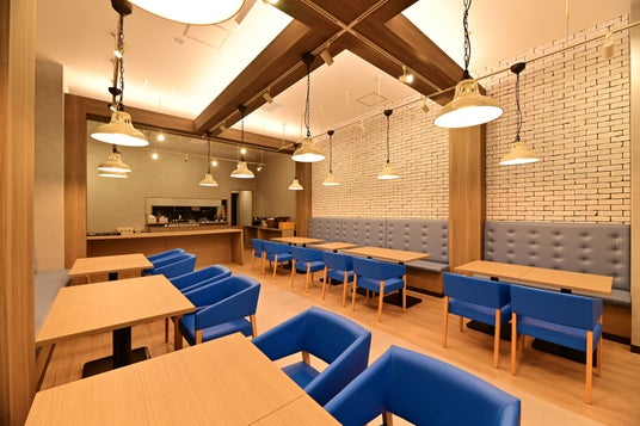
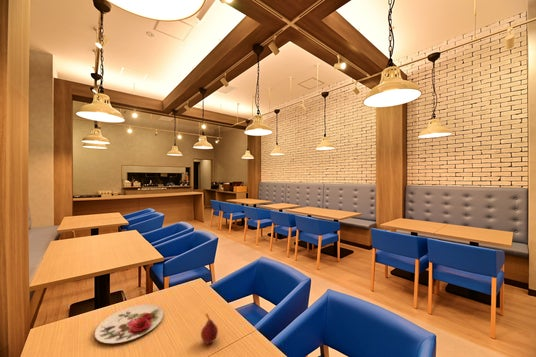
+ plate [94,303,164,344]
+ fruit [200,313,219,345]
